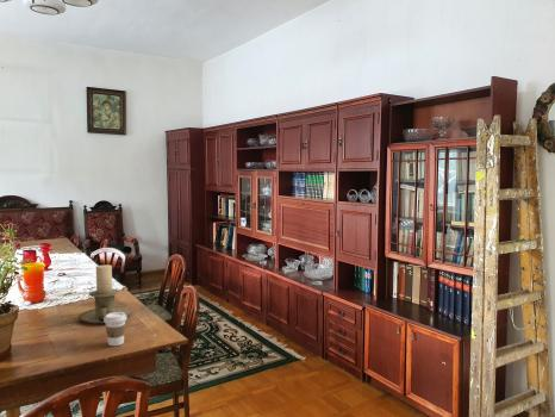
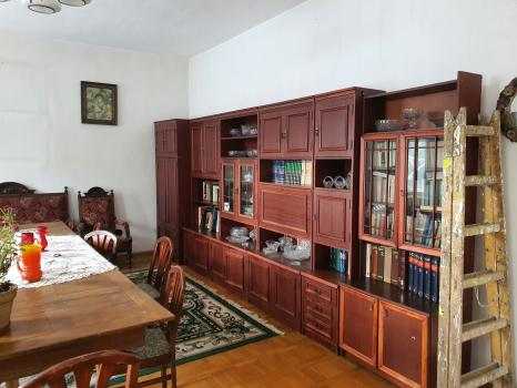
- candle holder [77,263,132,324]
- coffee cup [104,312,127,347]
